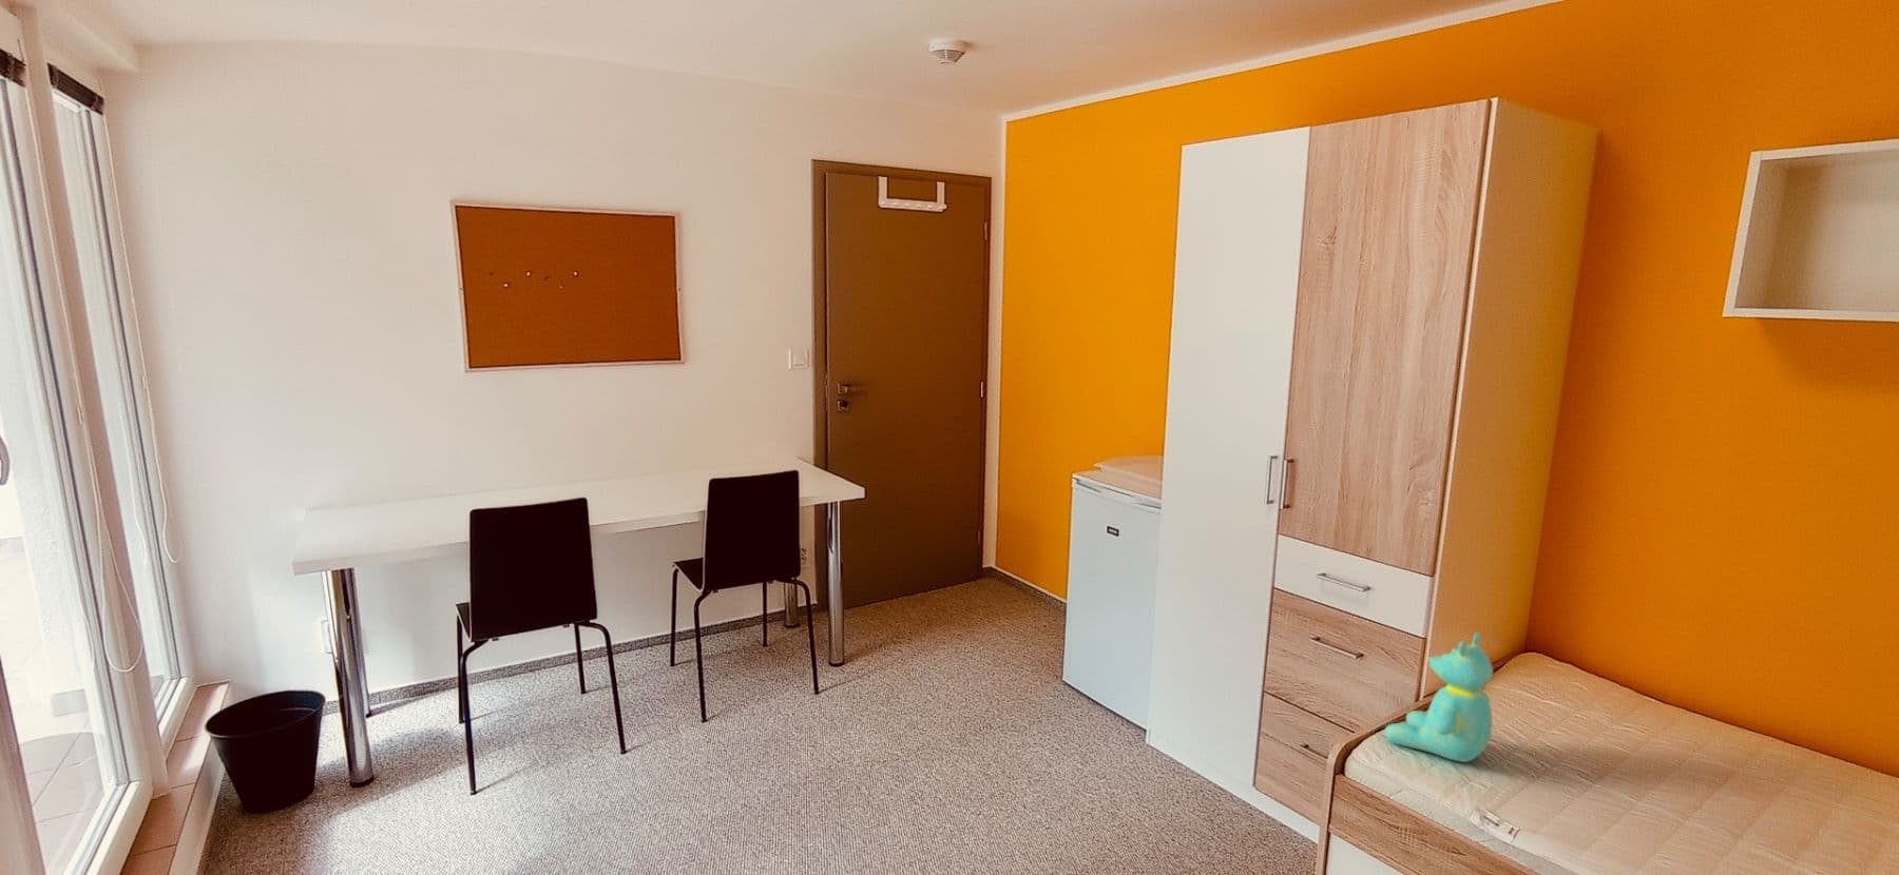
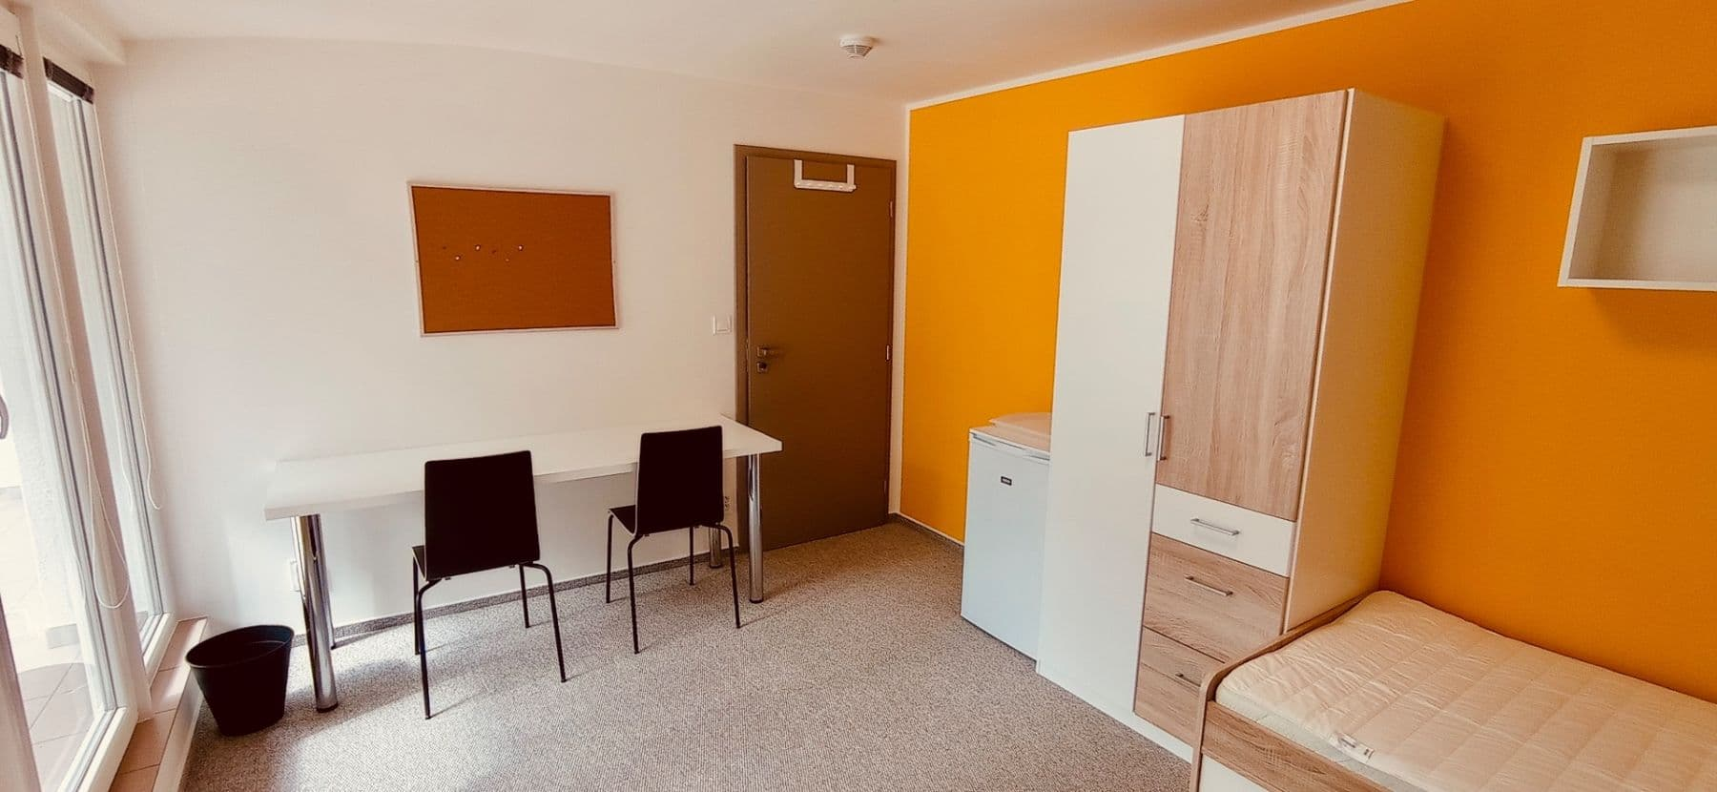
- teddy bear [1384,632,1493,764]
